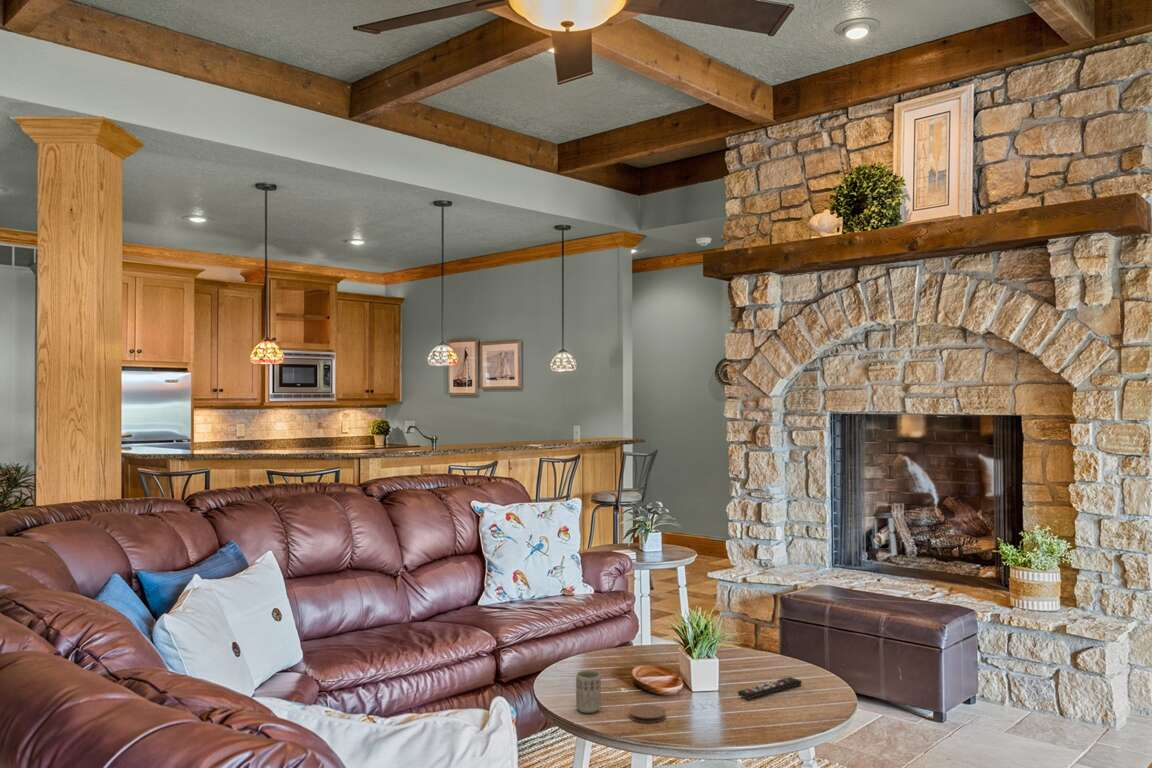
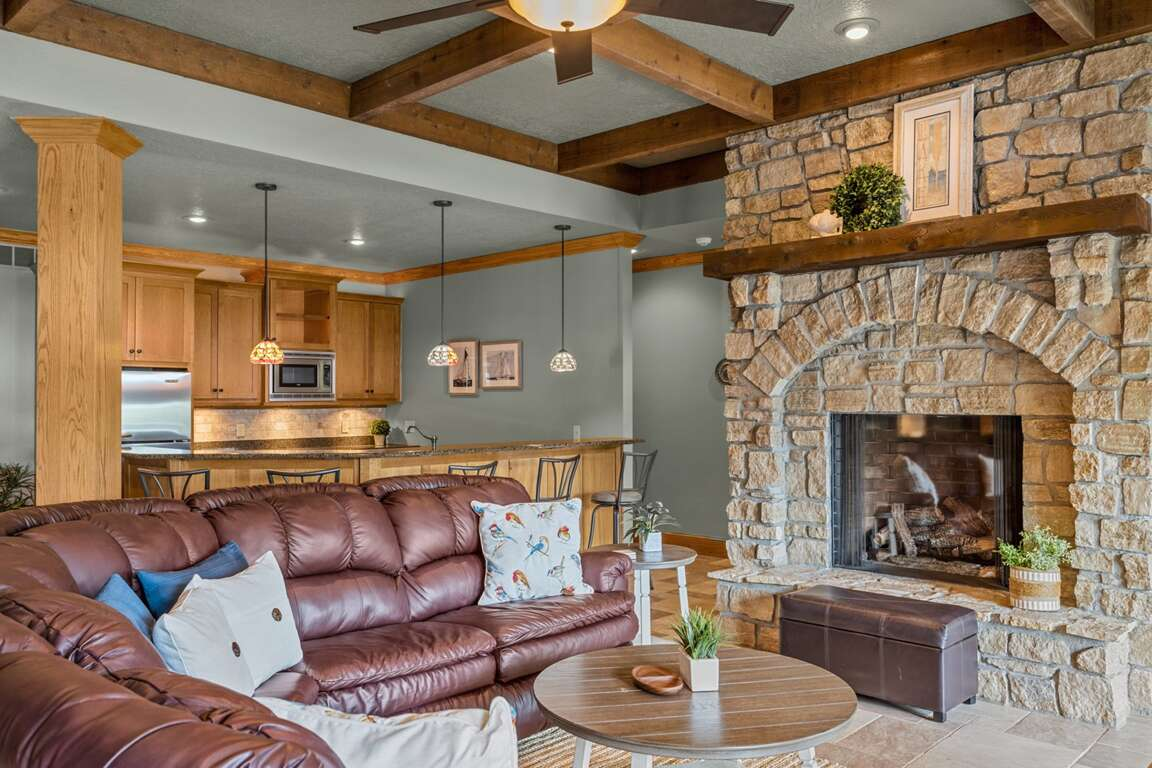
- coaster [628,704,667,724]
- cup [575,669,602,714]
- remote control [737,676,803,700]
